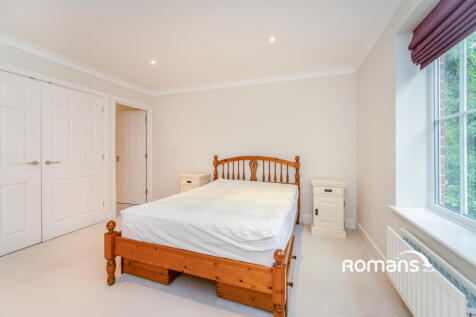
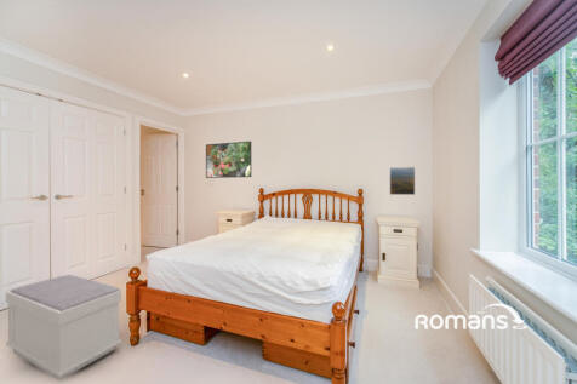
+ bench [5,274,122,382]
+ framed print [388,166,416,196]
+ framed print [205,141,252,179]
